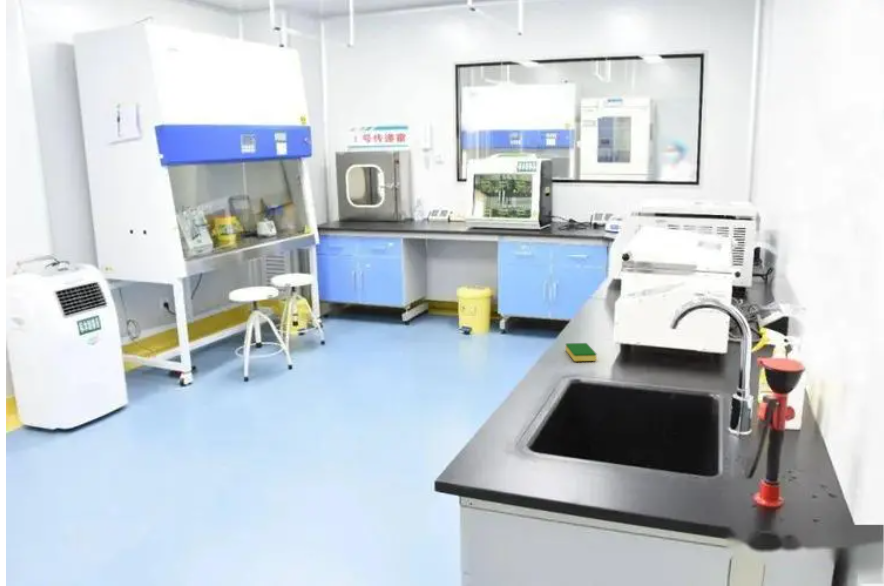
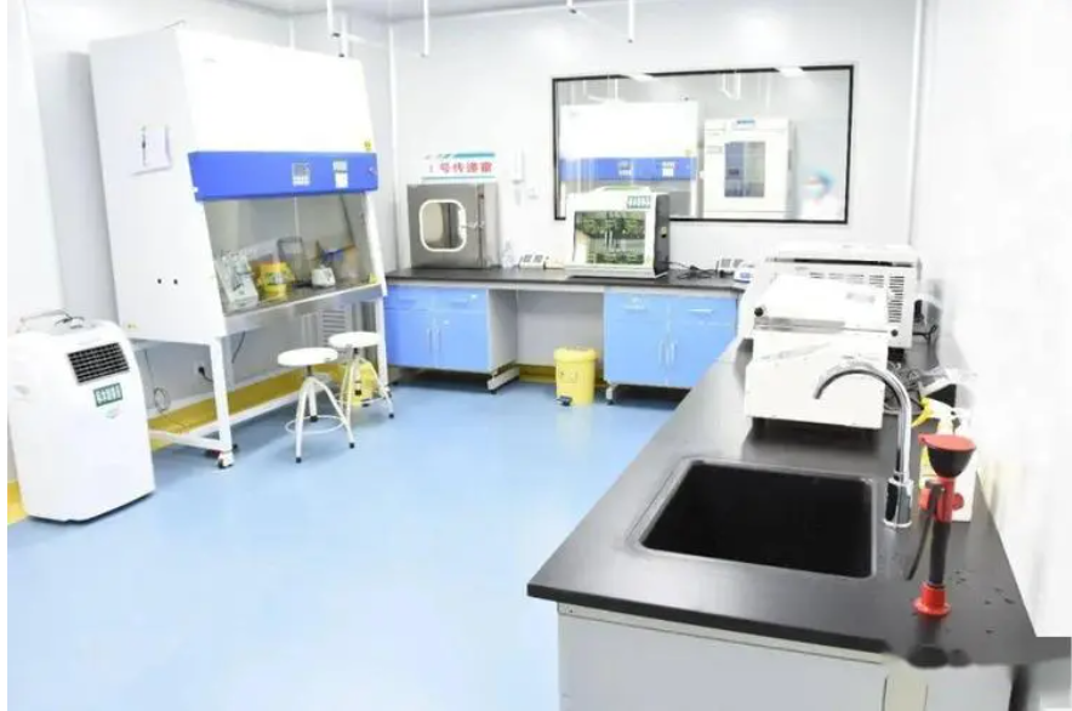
- dish sponge [565,342,598,362]
